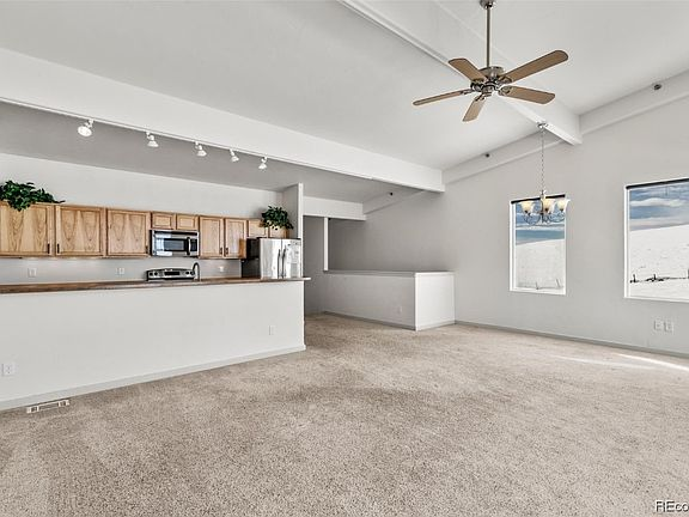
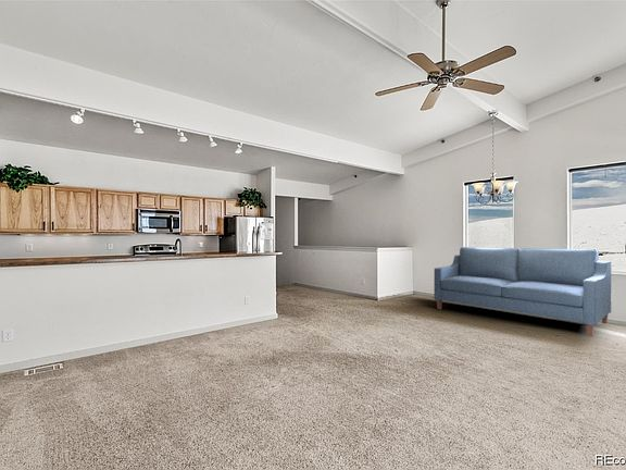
+ sofa [433,246,612,337]
